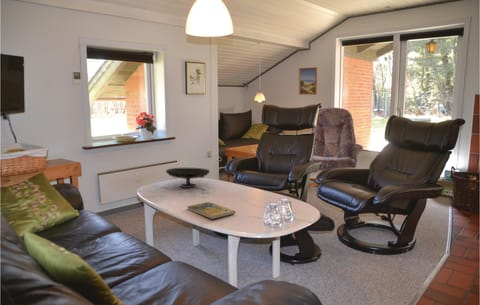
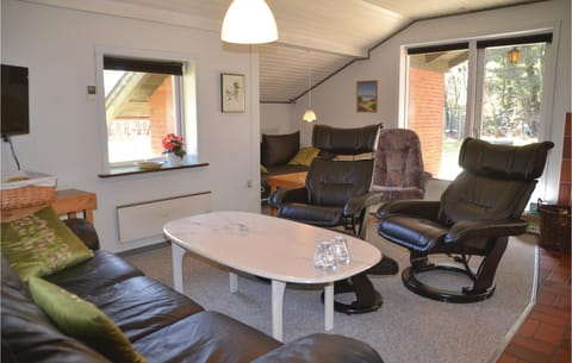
- booklet [186,201,236,220]
- decorative bowl [165,167,211,189]
